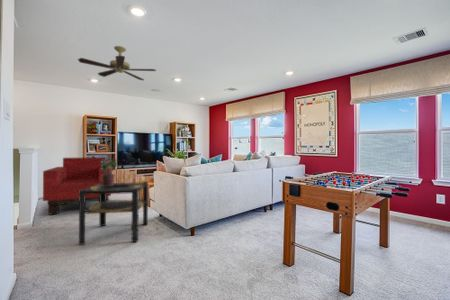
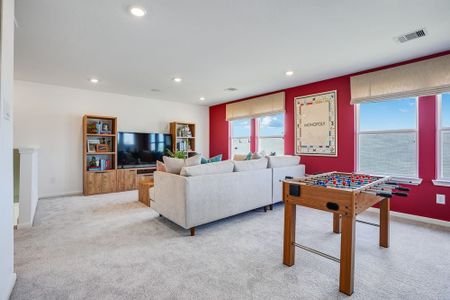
- armchair [42,156,113,216]
- potted plant [100,157,120,186]
- side table [78,181,149,246]
- ceiling fan [77,45,157,81]
